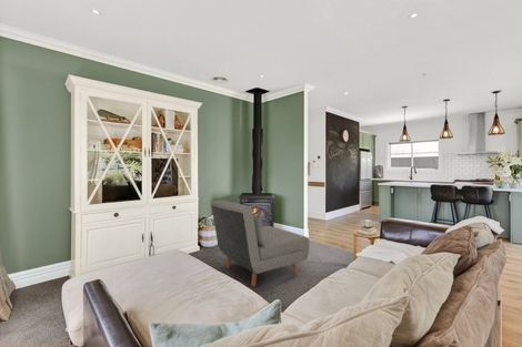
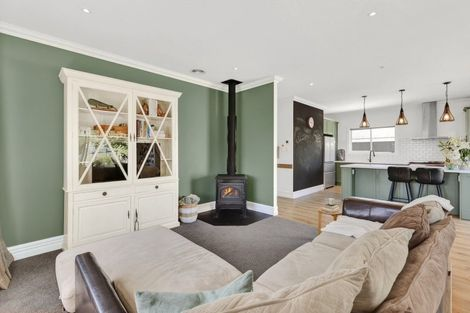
- chair [210,200,310,287]
